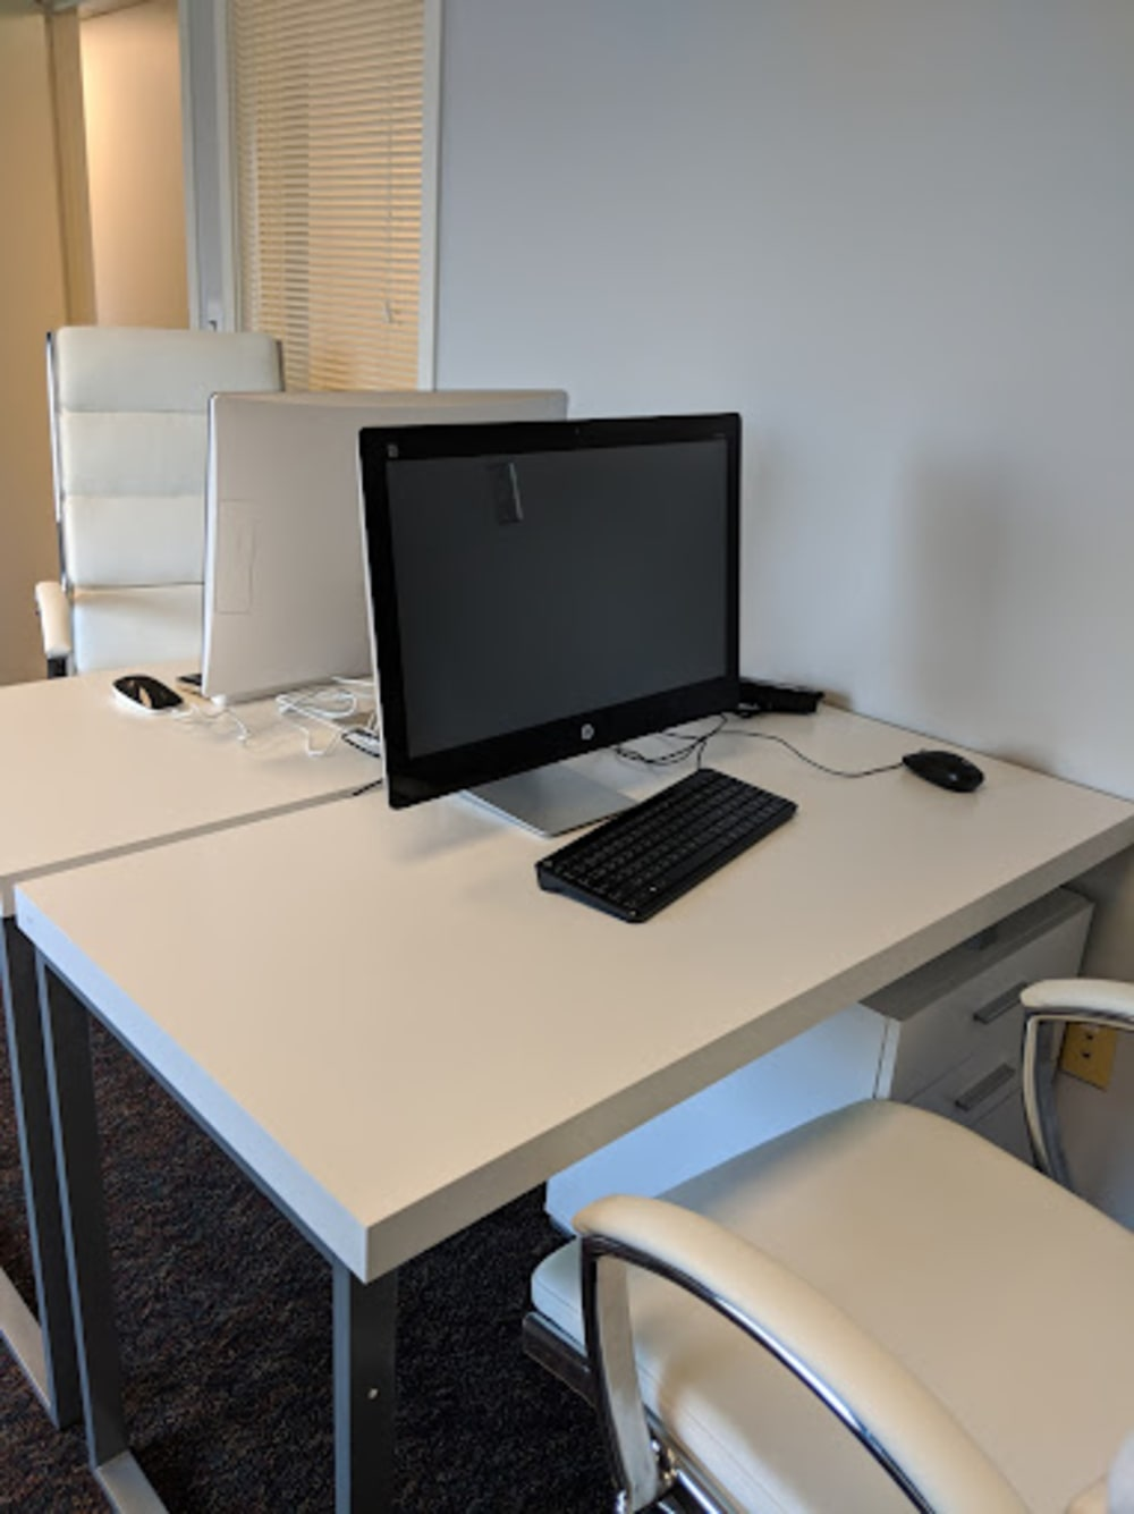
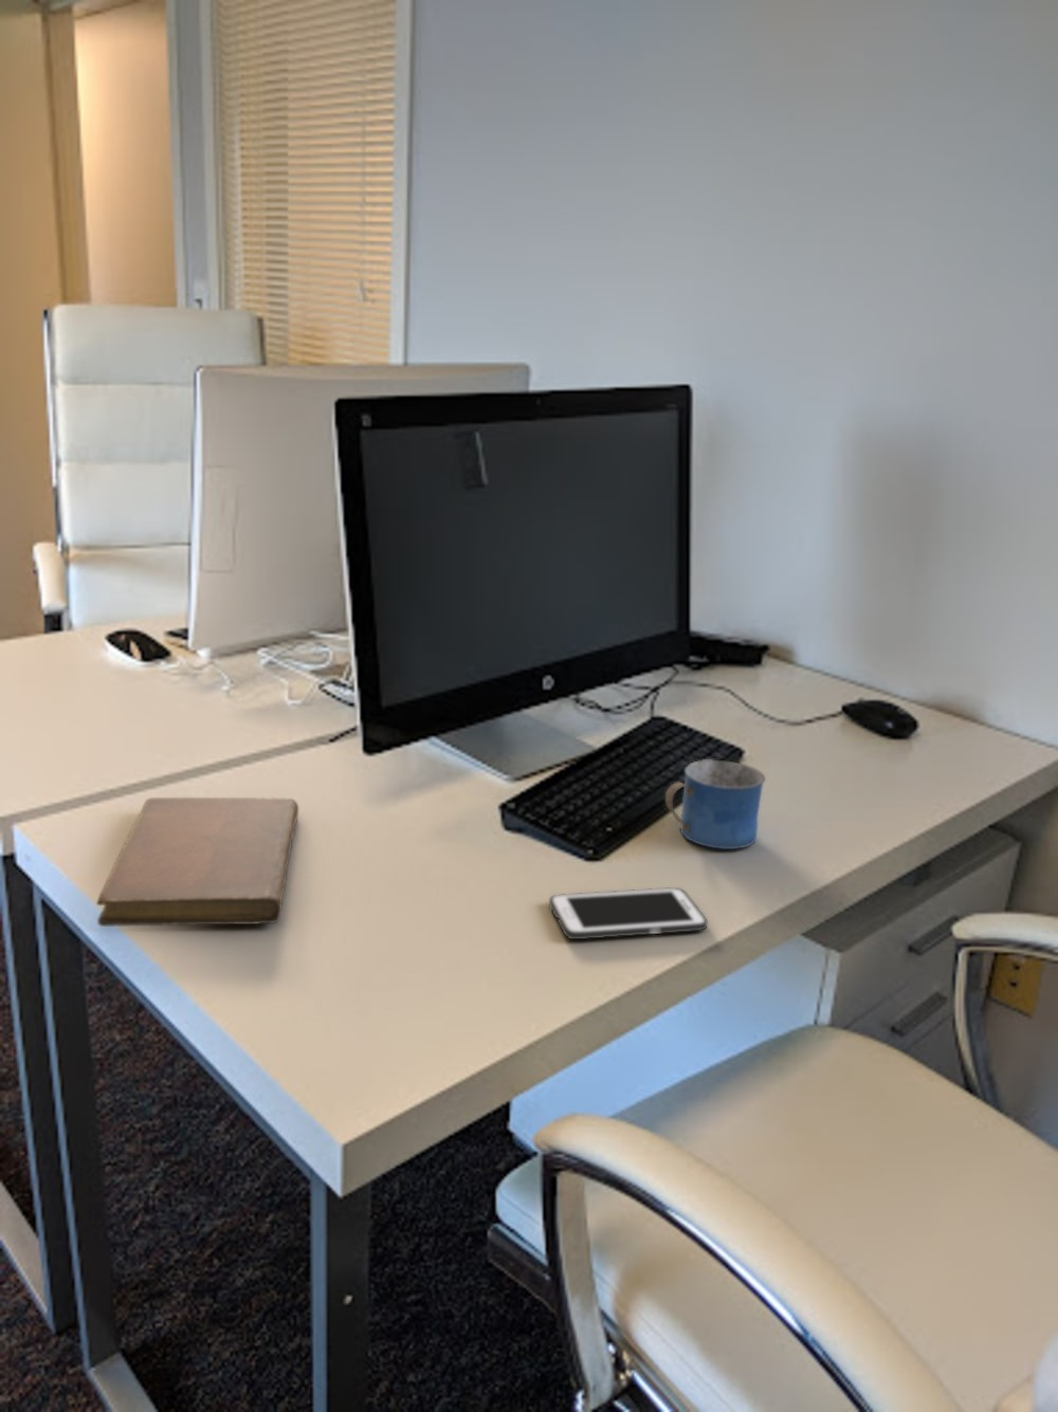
+ mug [665,759,766,850]
+ cell phone [548,887,709,940]
+ notebook [97,797,299,928]
